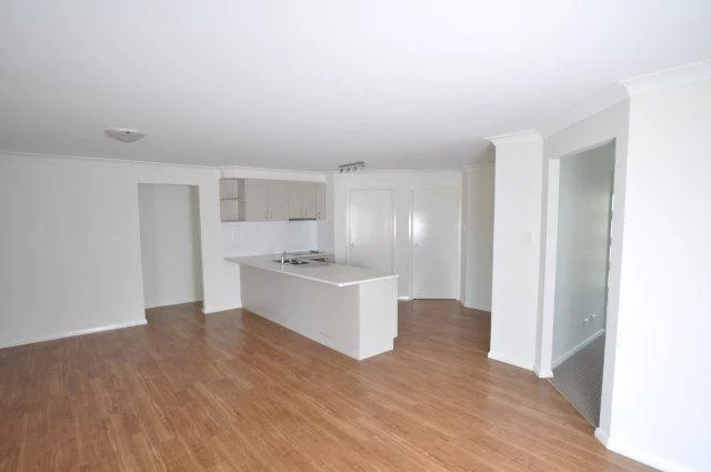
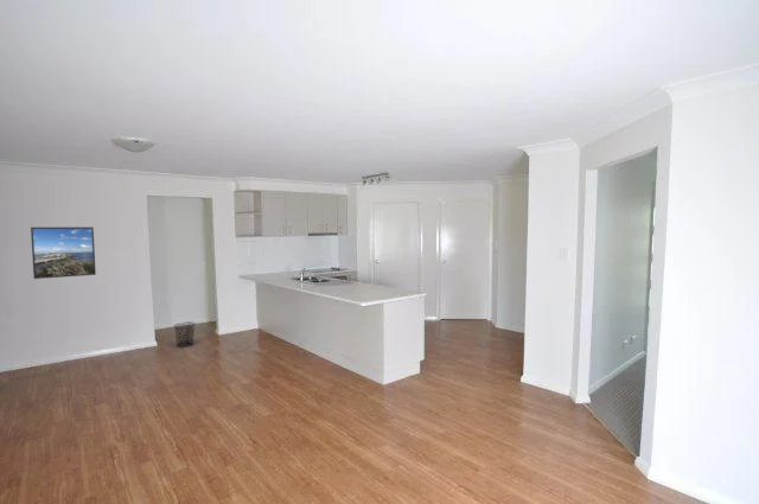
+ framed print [30,227,97,280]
+ waste bin [172,321,196,349]
